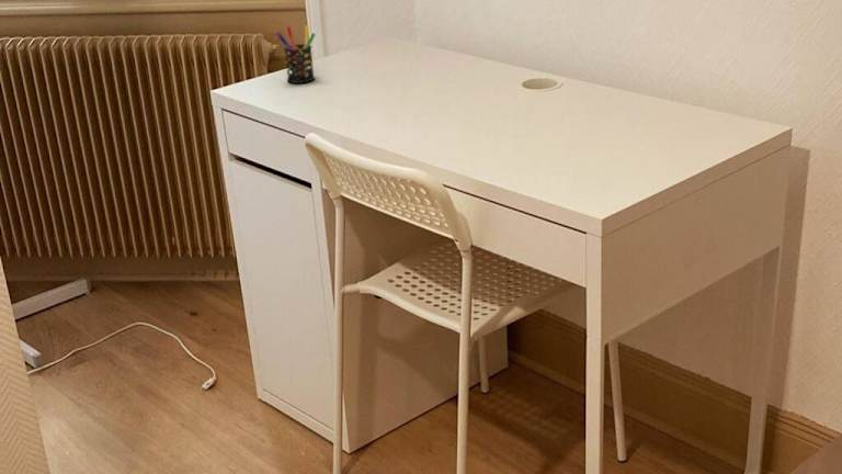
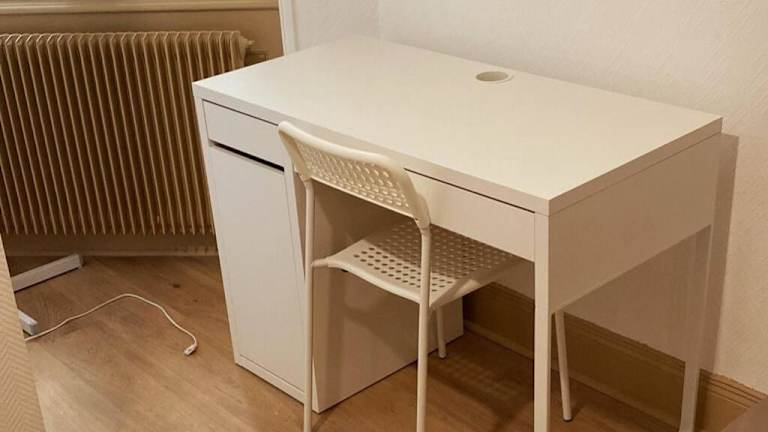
- pen holder [275,24,317,84]
